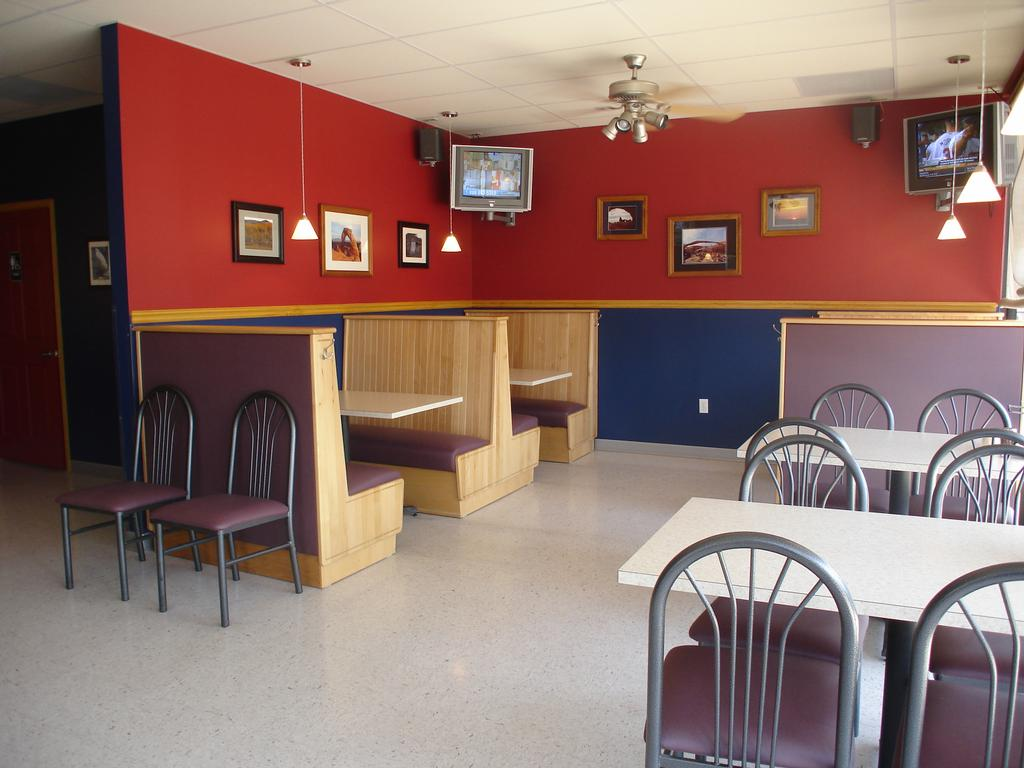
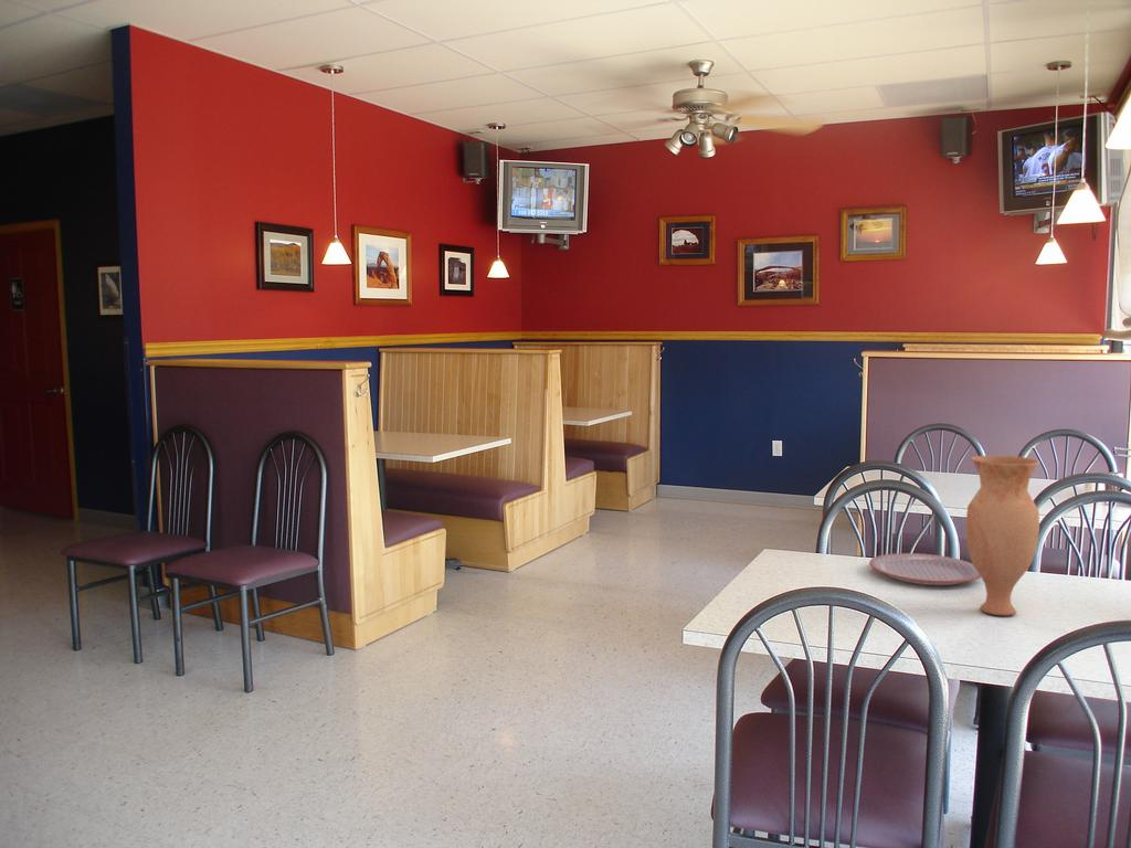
+ plate [868,552,982,586]
+ vase [964,455,1040,617]
